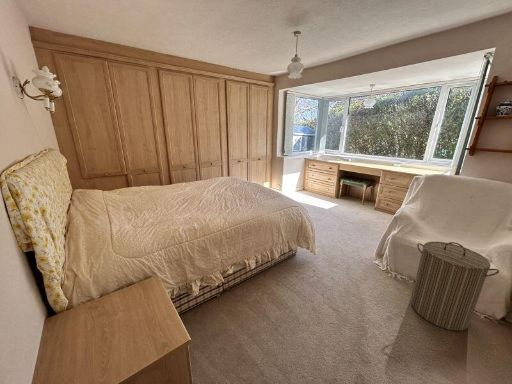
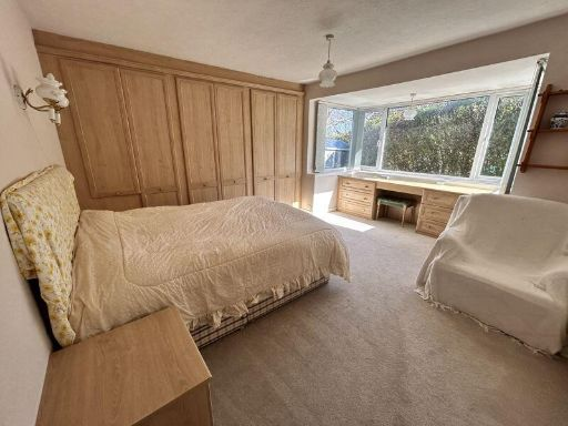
- laundry hamper [409,240,500,331]
